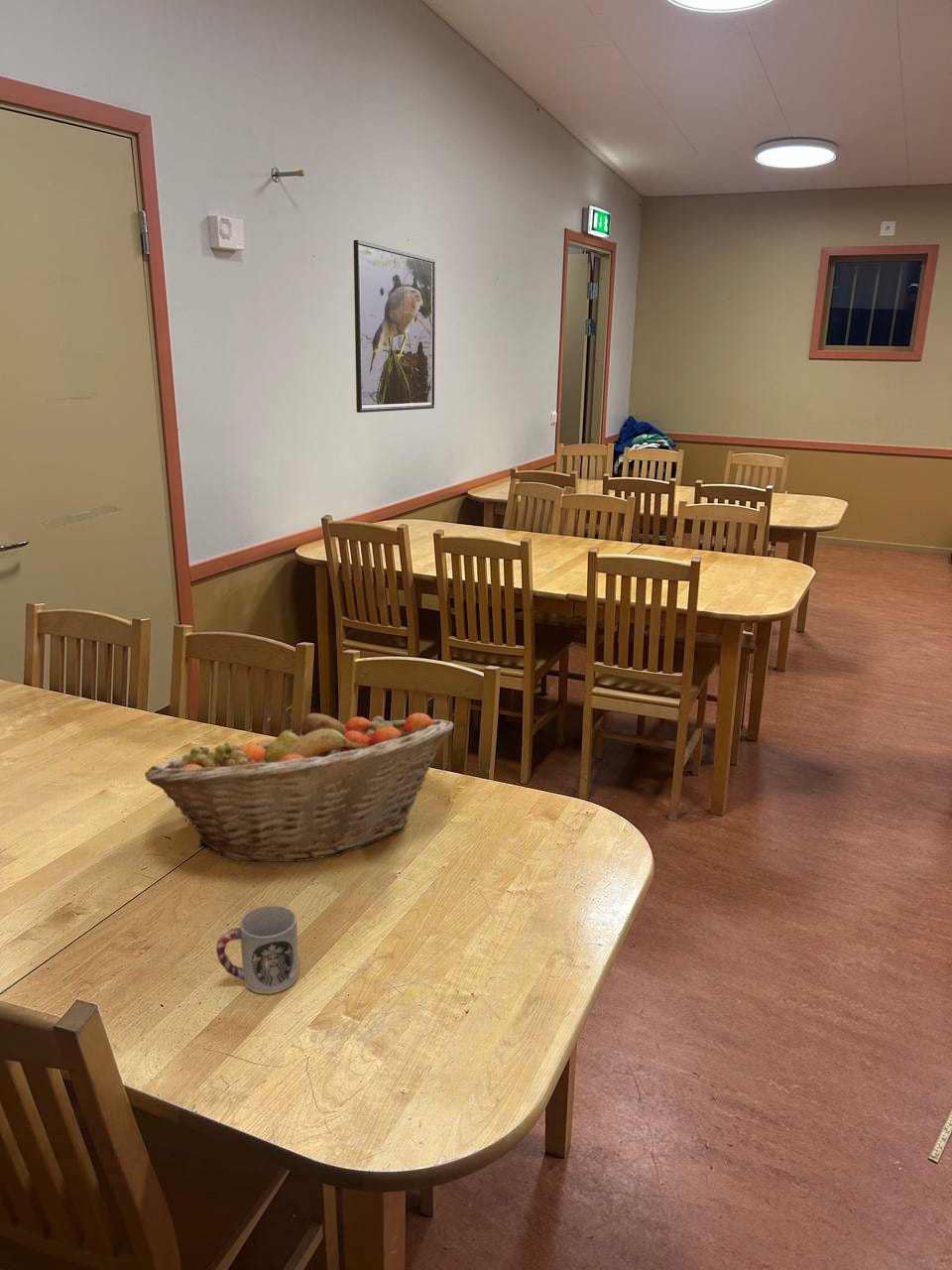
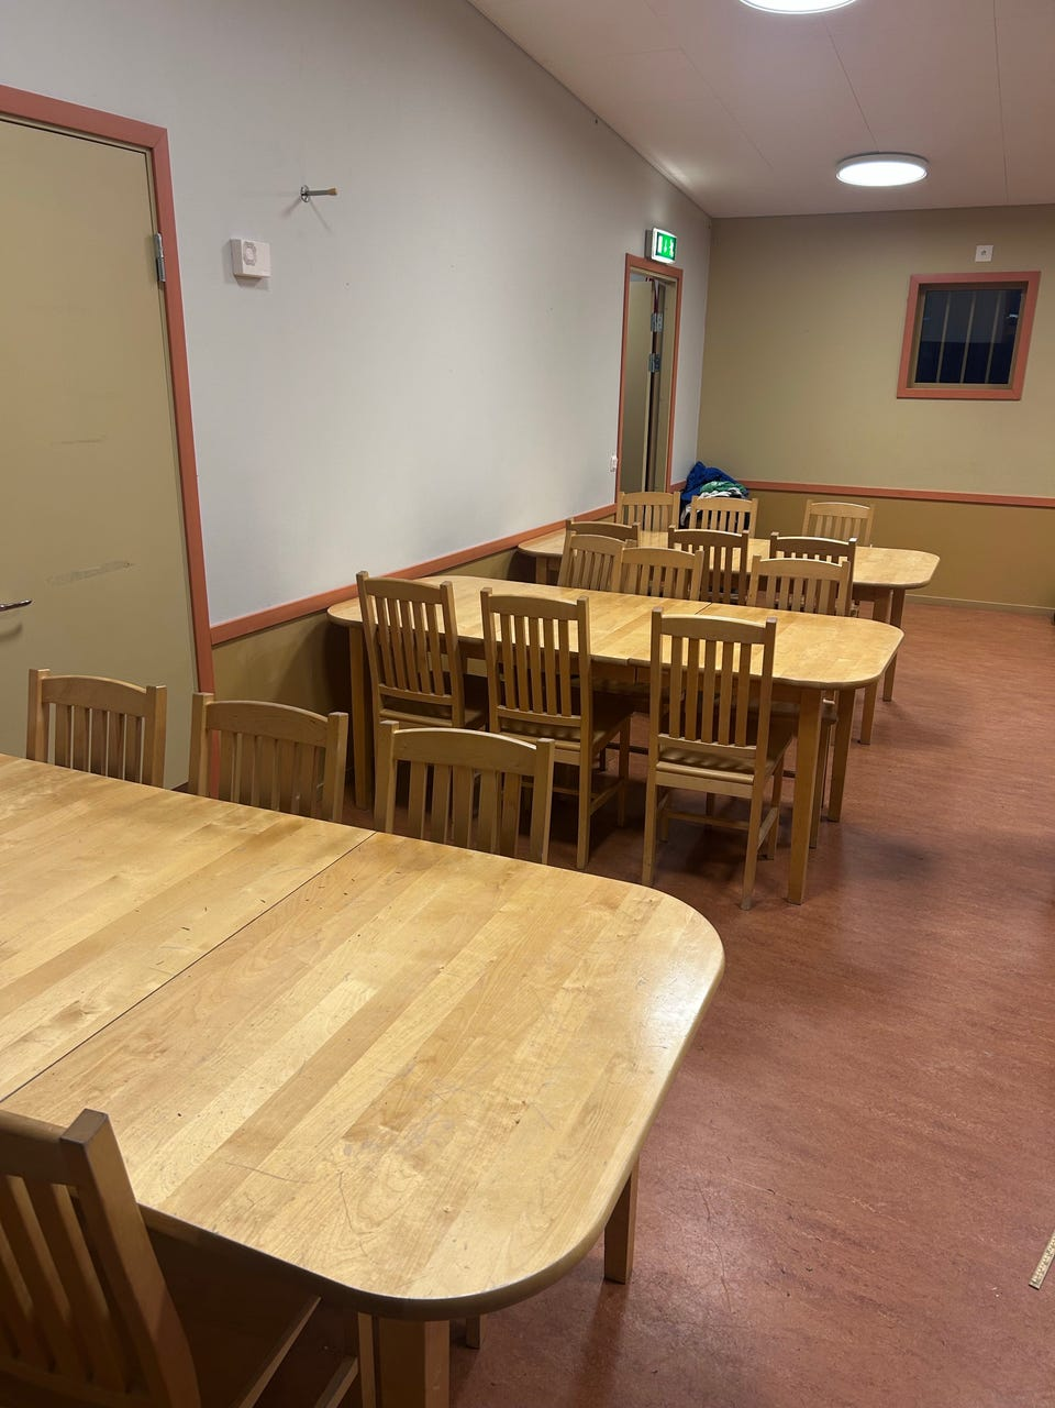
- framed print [352,239,436,414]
- cup [215,904,299,995]
- fruit basket [144,712,454,863]
